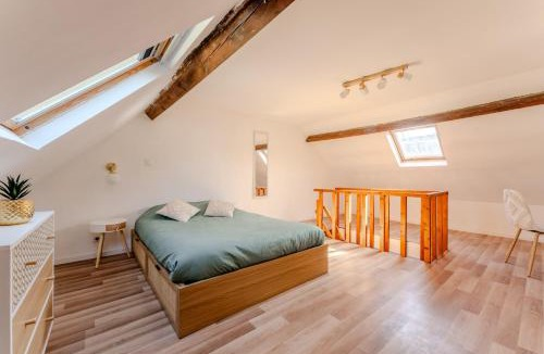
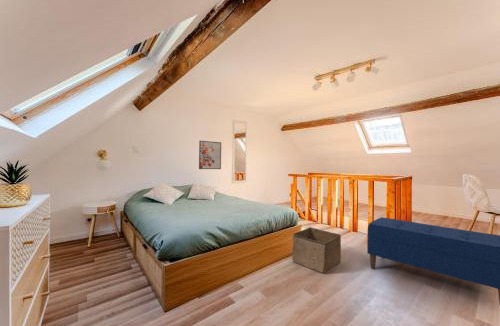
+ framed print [198,140,222,170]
+ storage bin [291,226,342,274]
+ bench [366,216,500,305]
